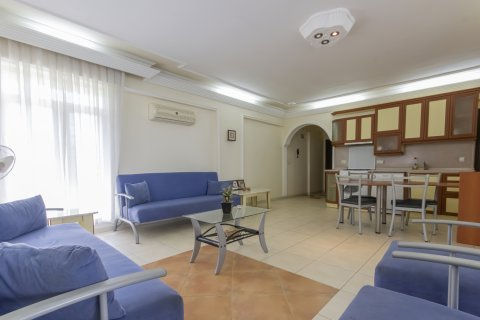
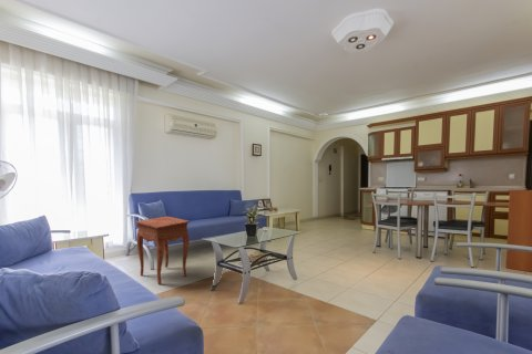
+ side table [134,216,192,285]
